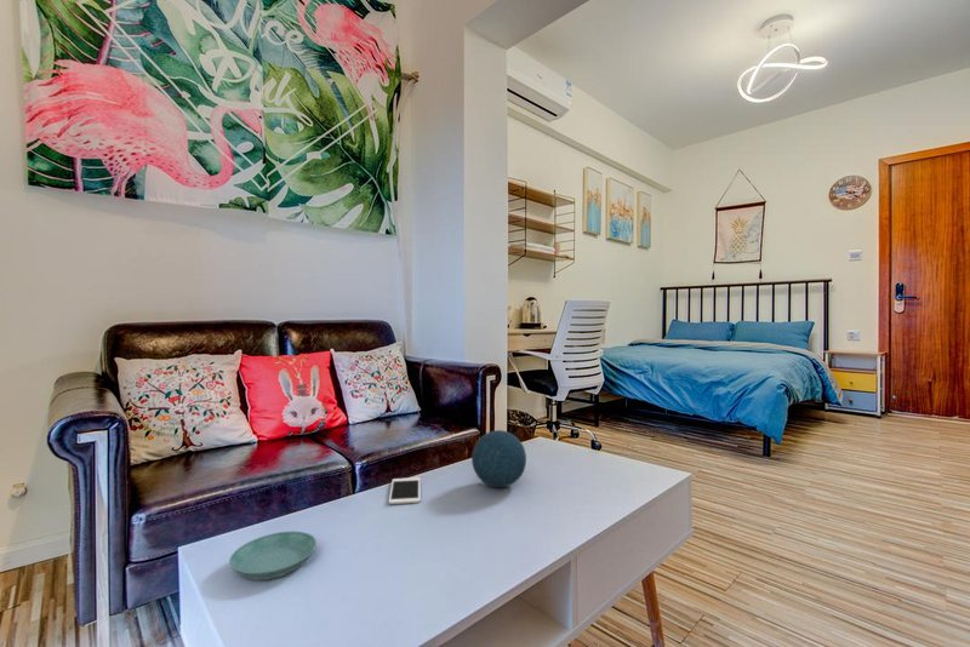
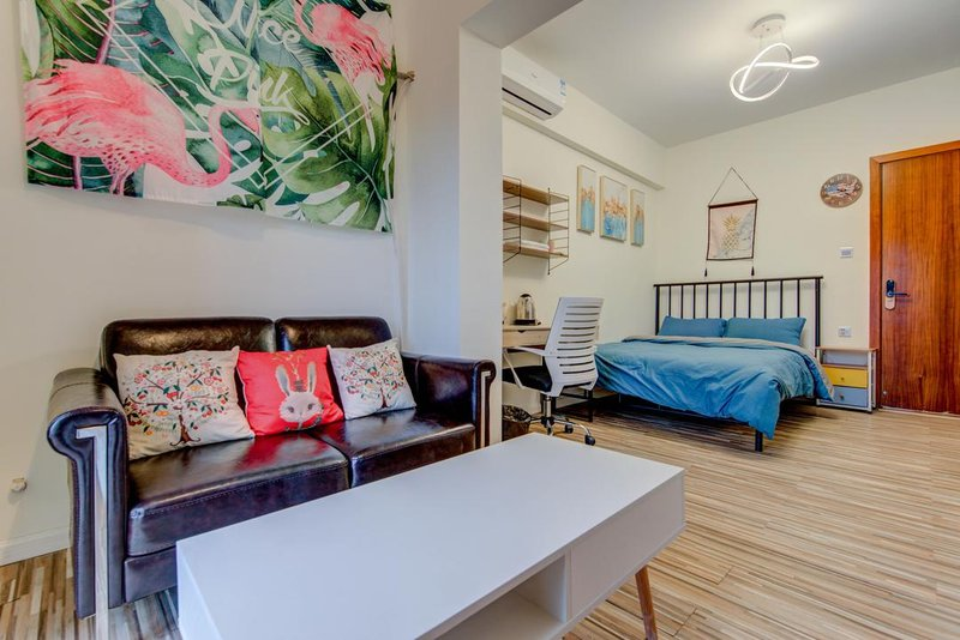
- saucer [228,529,318,582]
- decorative orb [470,429,527,488]
- cell phone [388,476,422,505]
